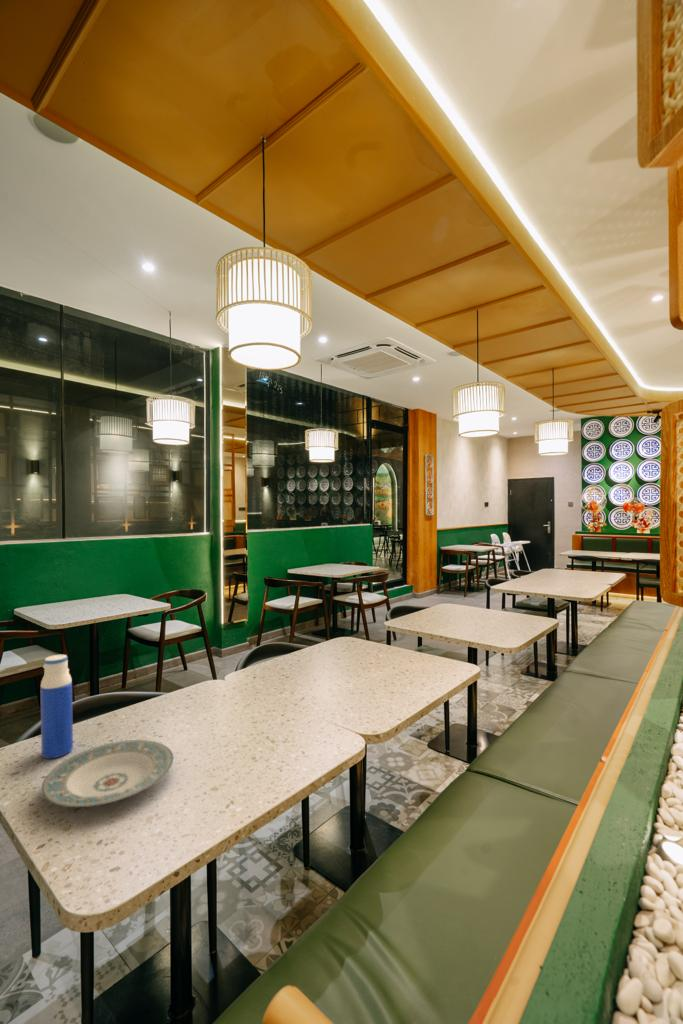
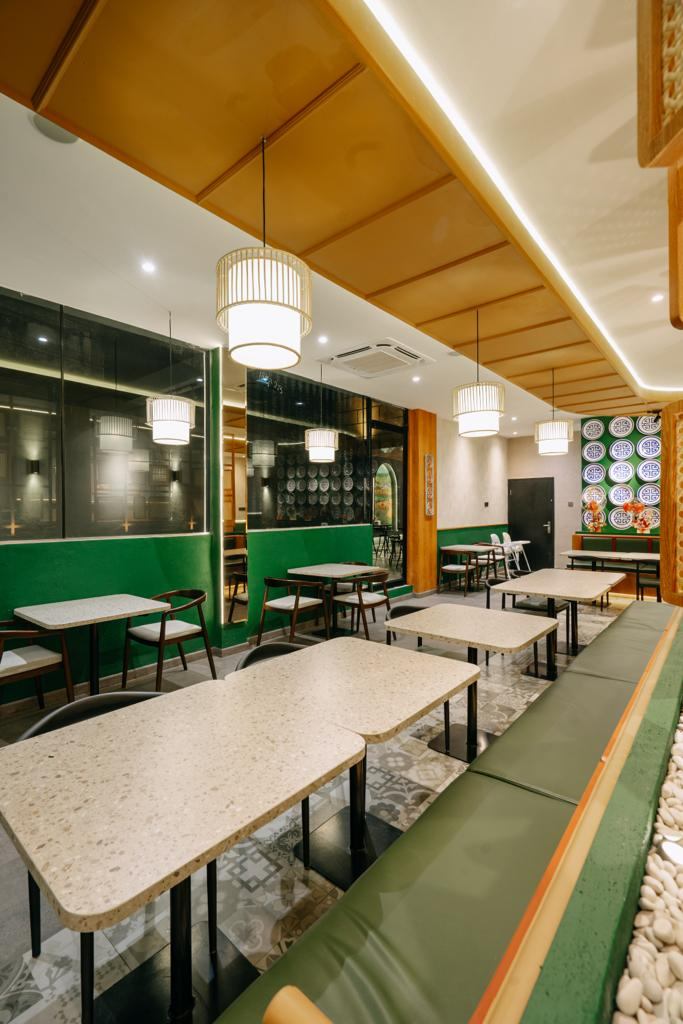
- plate [41,739,175,808]
- water bottle [40,654,74,759]
